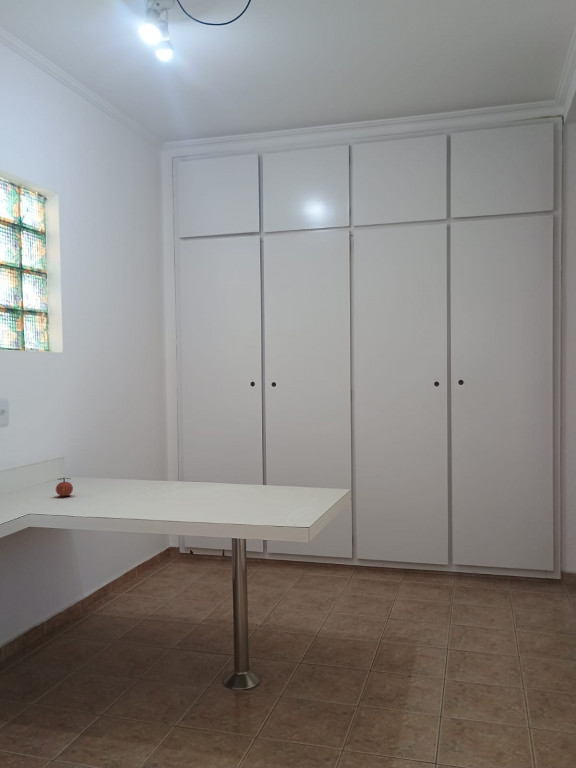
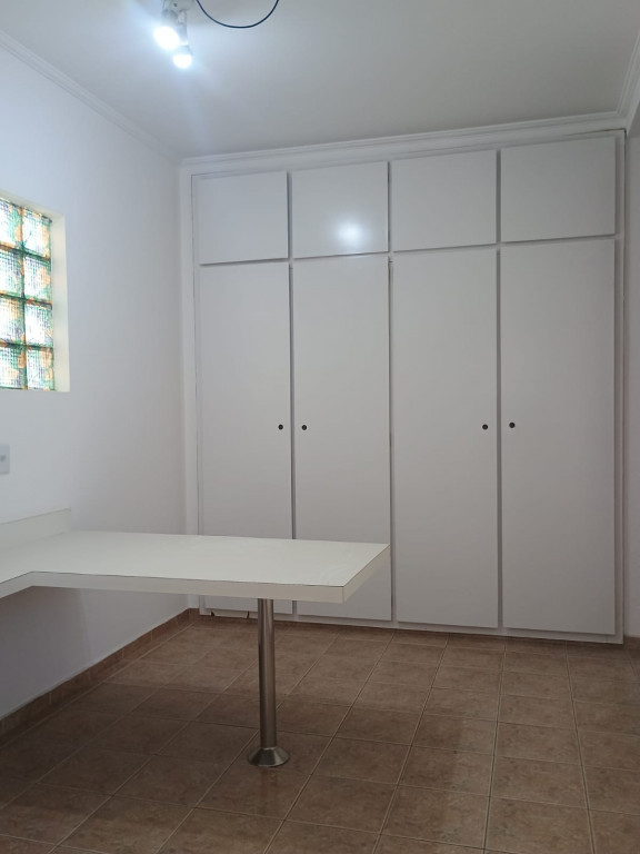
- apple [55,477,74,497]
